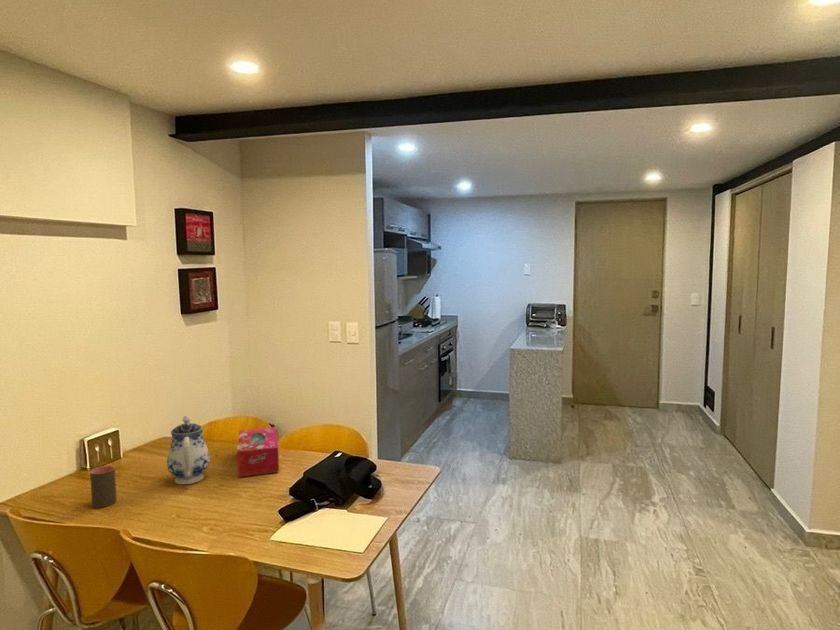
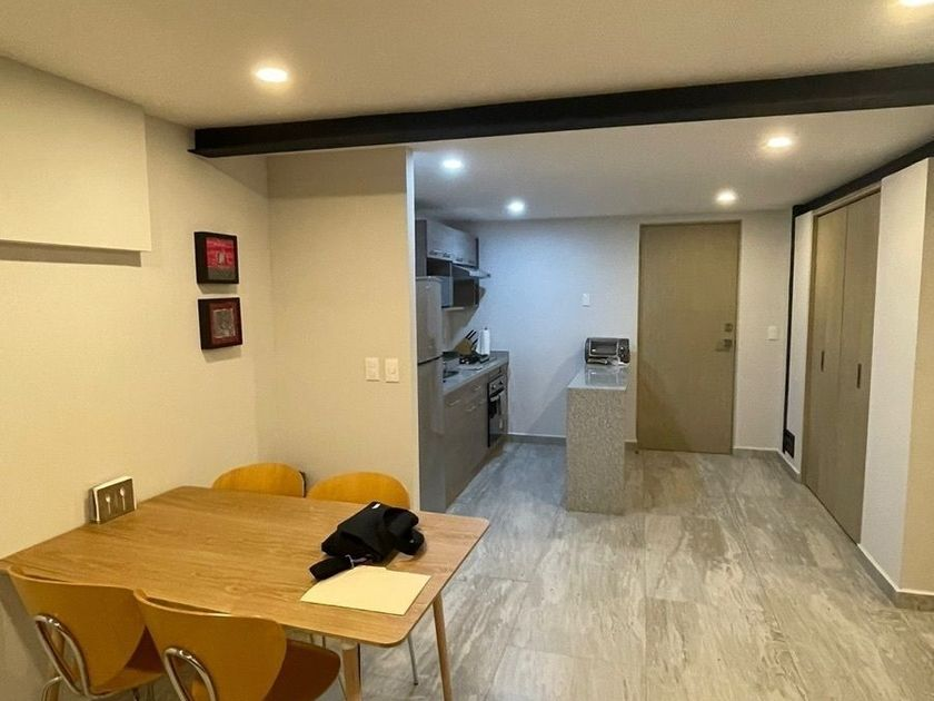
- cup [89,465,118,509]
- tissue box [236,426,280,478]
- teapot [166,415,211,485]
